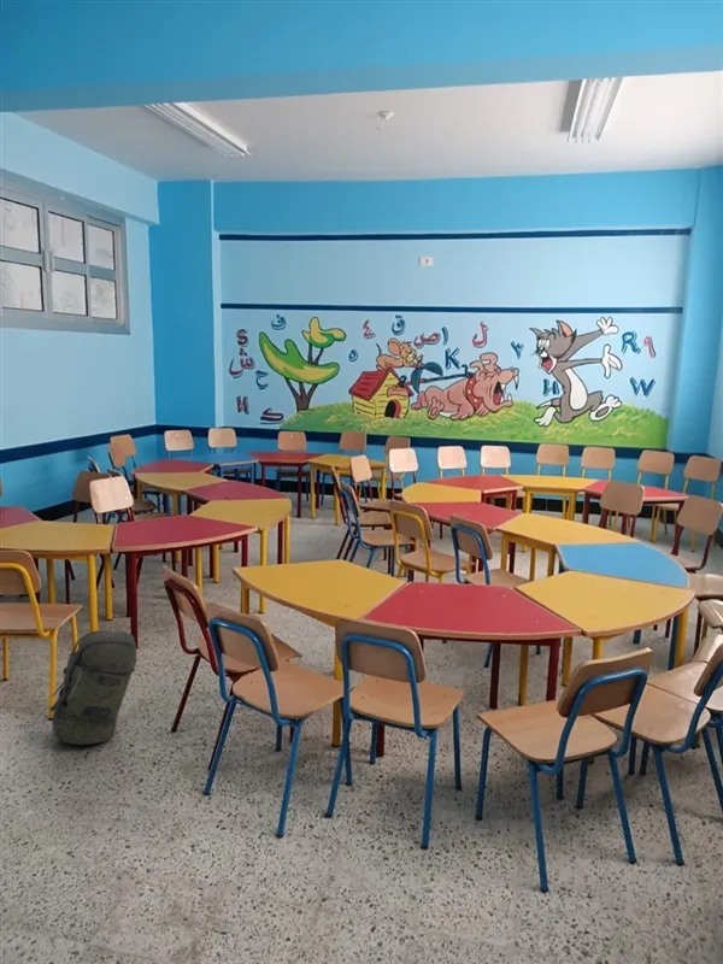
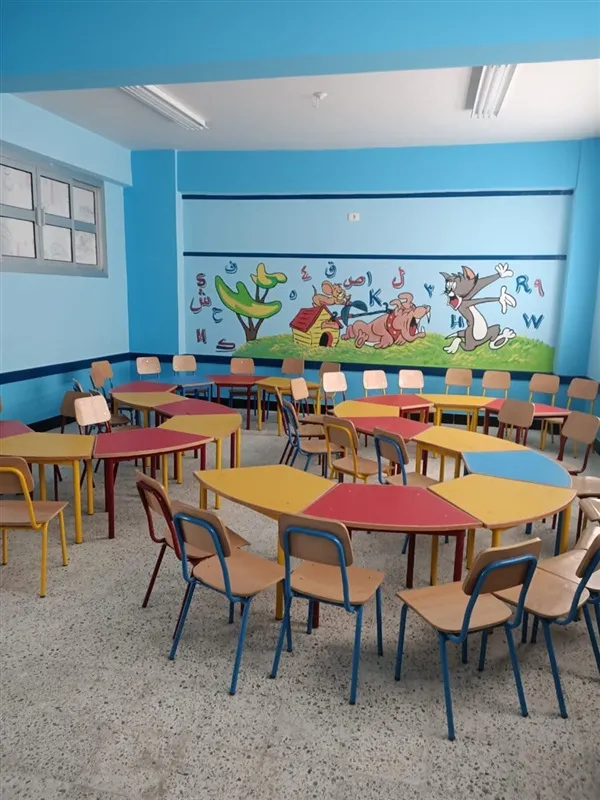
- backpack [49,630,139,746]
